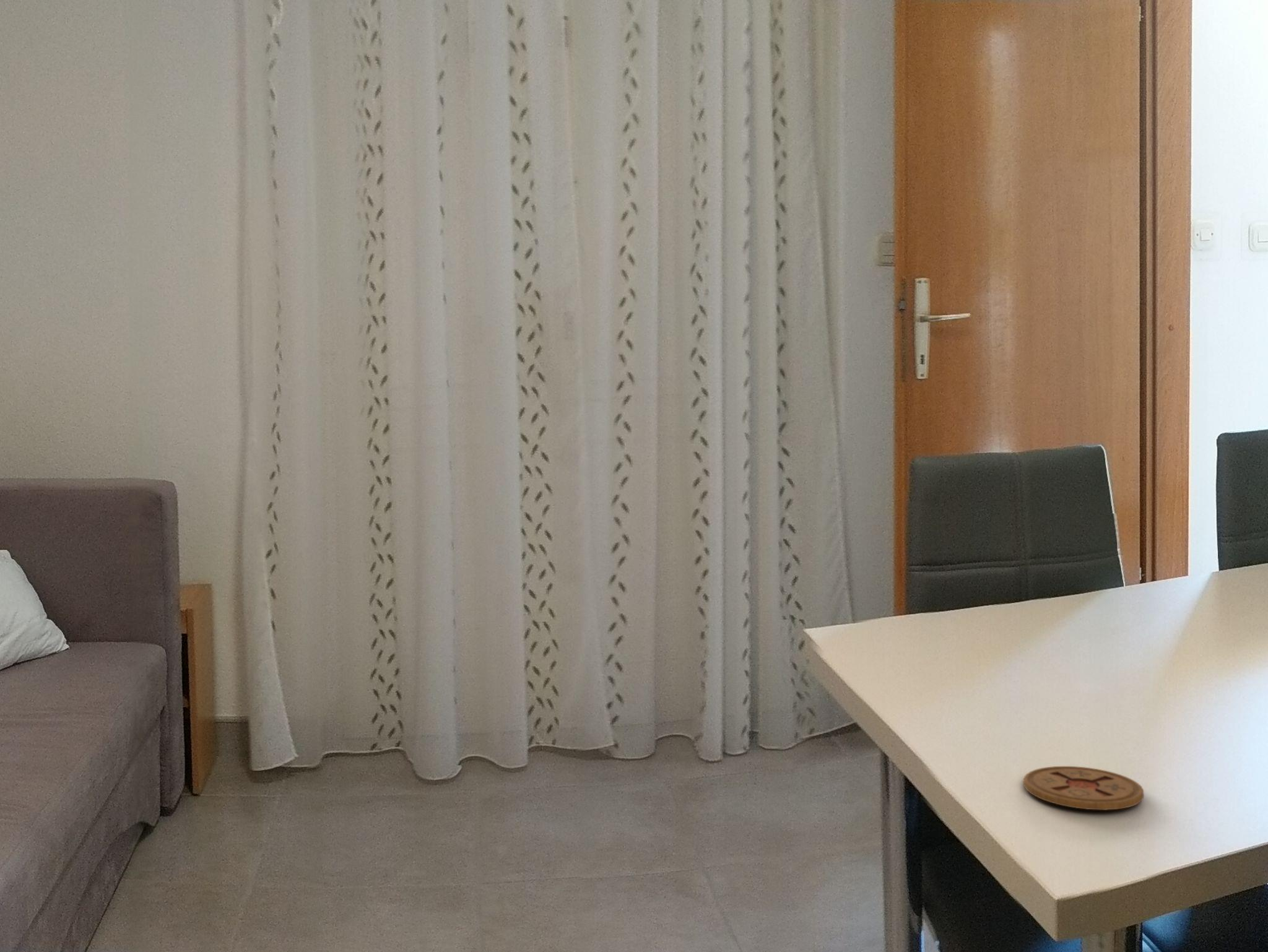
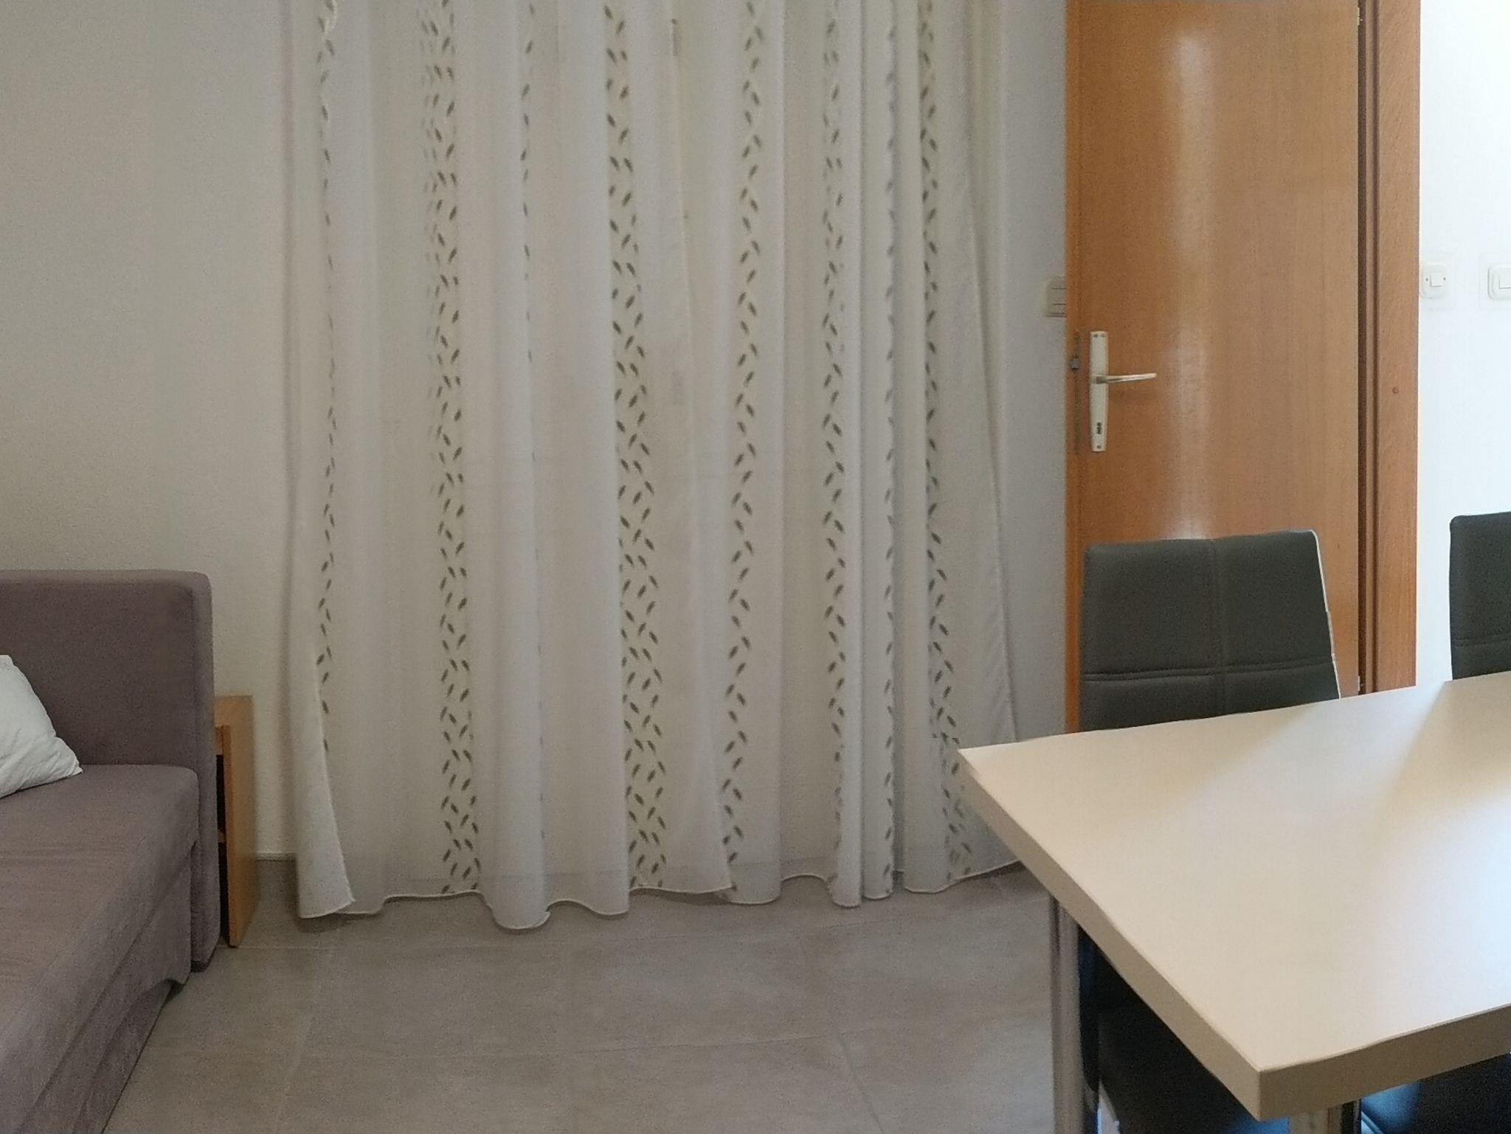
- coaster [1023,766,1144,811]
